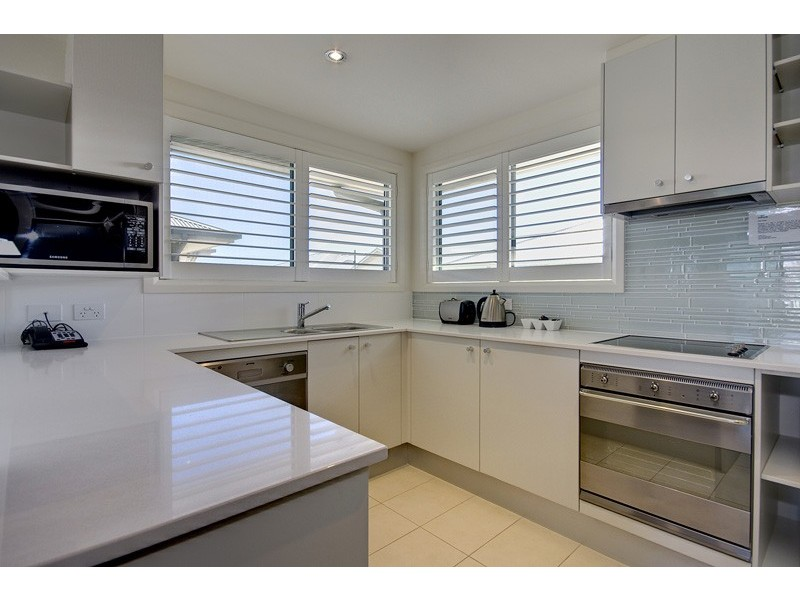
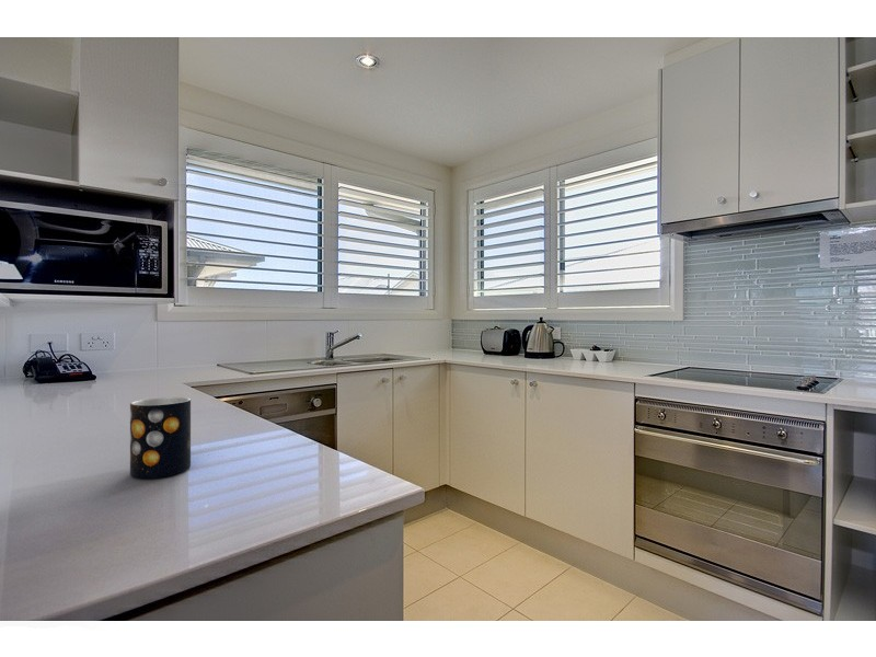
+ mug [129,396,192,480]
